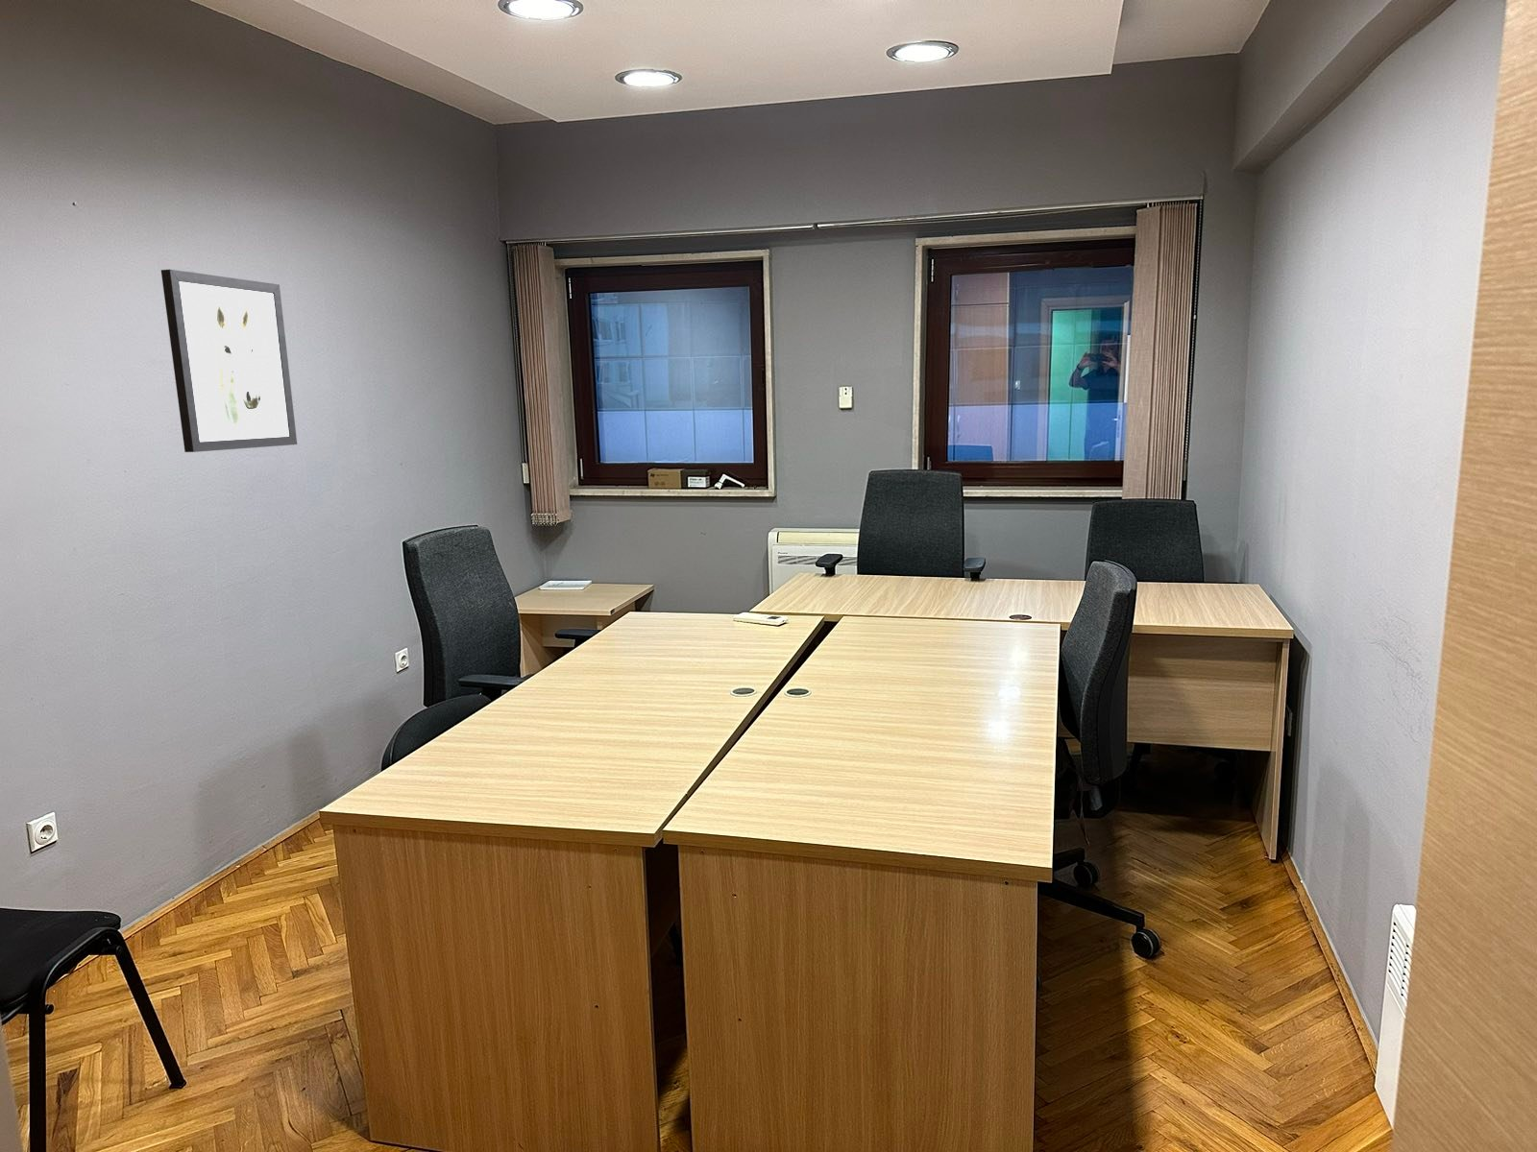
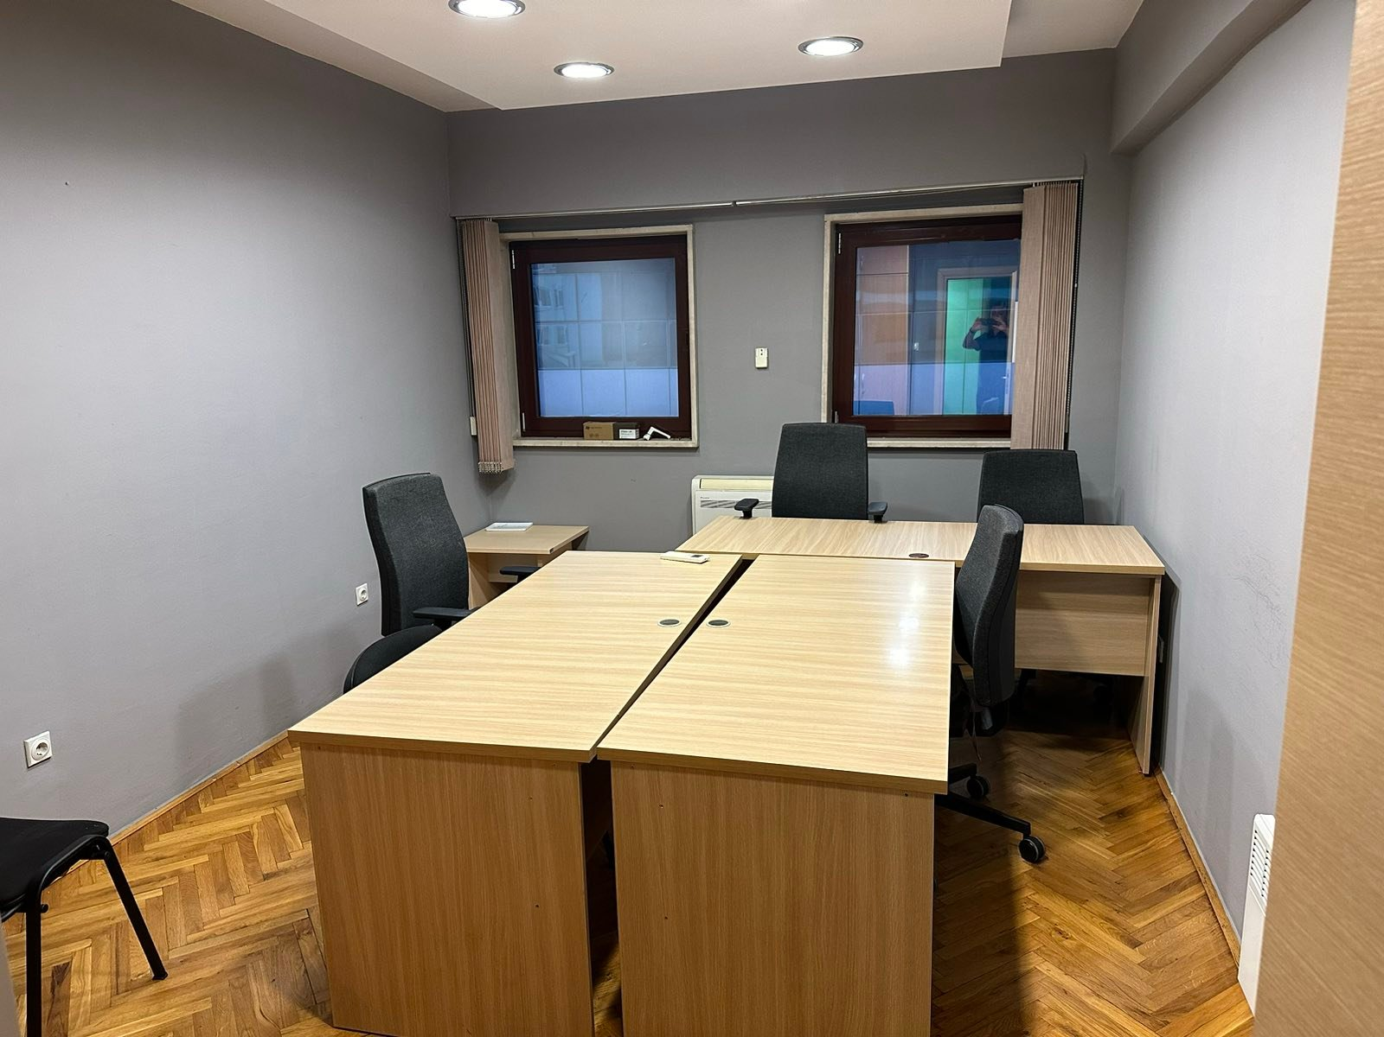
- wall art [161,269,298,453]
